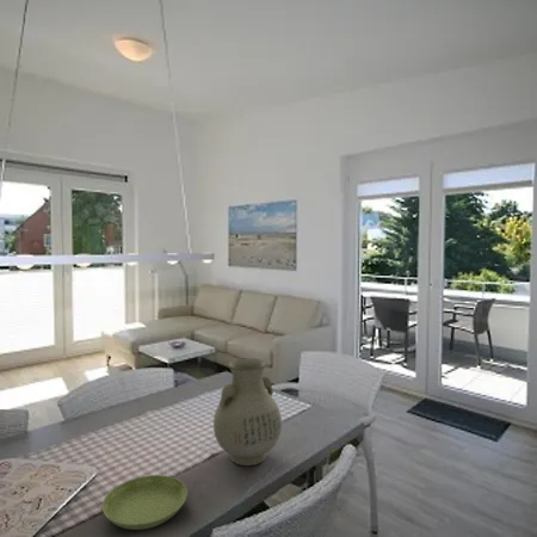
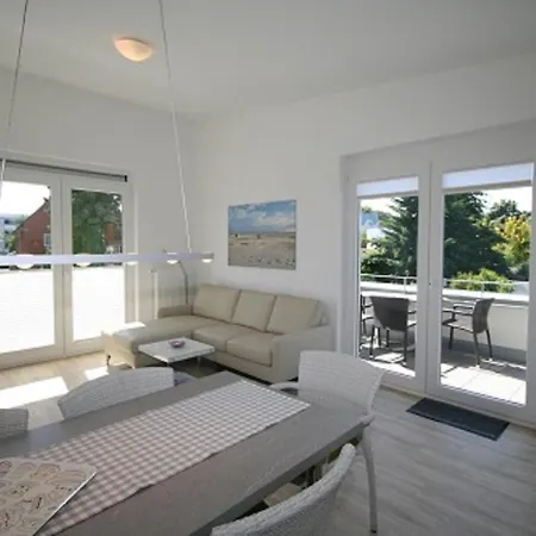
- saucer [101,474,189,531]
- vase [212,358,283,467]
